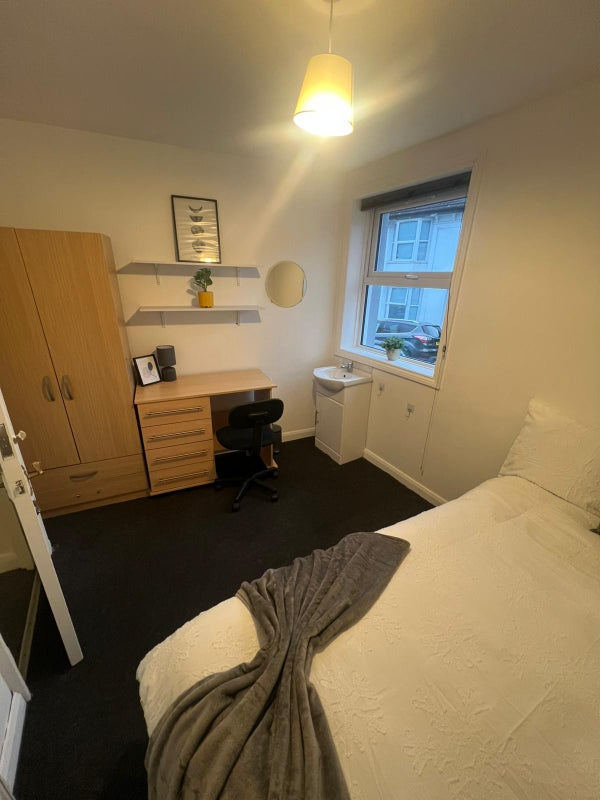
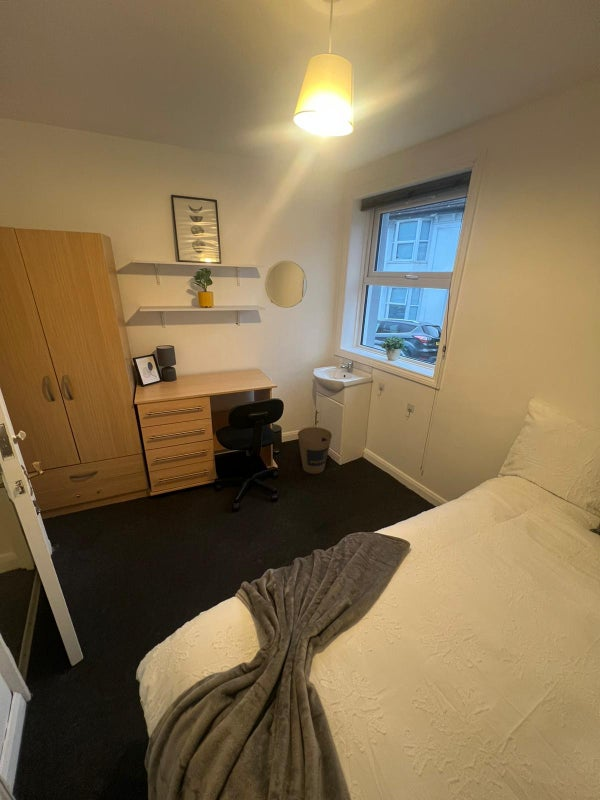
+ trash can [297,426,333,475]
